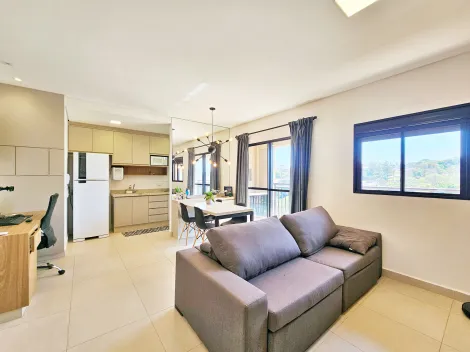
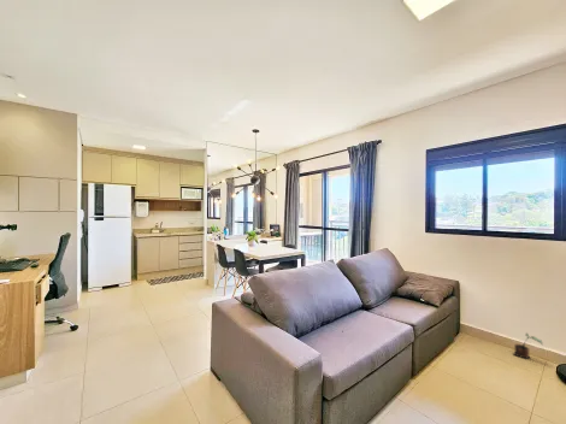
+ potted plant [512,331,544,360]
